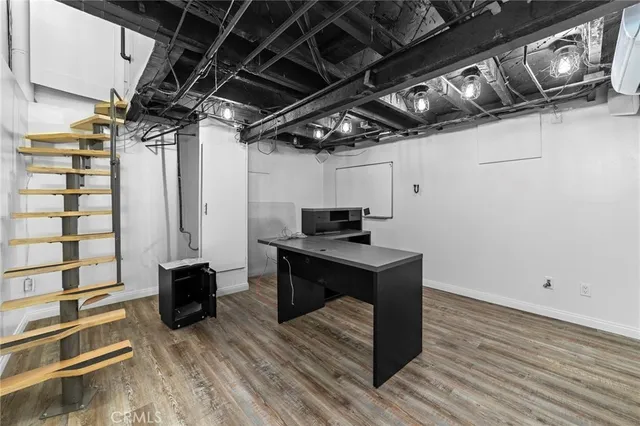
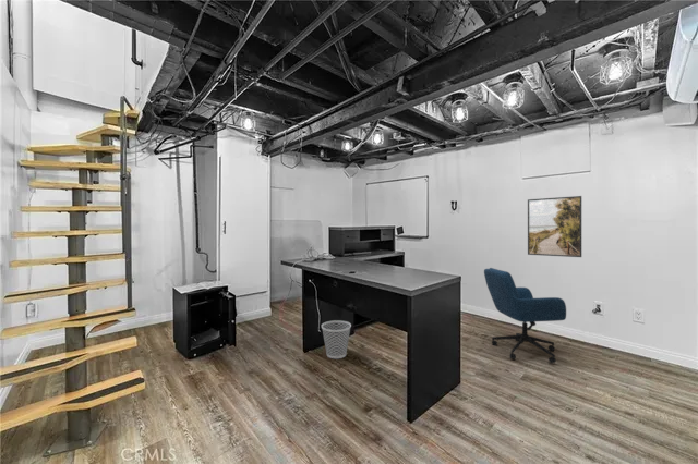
+ office chair [483,267,567,365]
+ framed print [527,195,582,258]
+ wastebasket [321,319,352,359]
